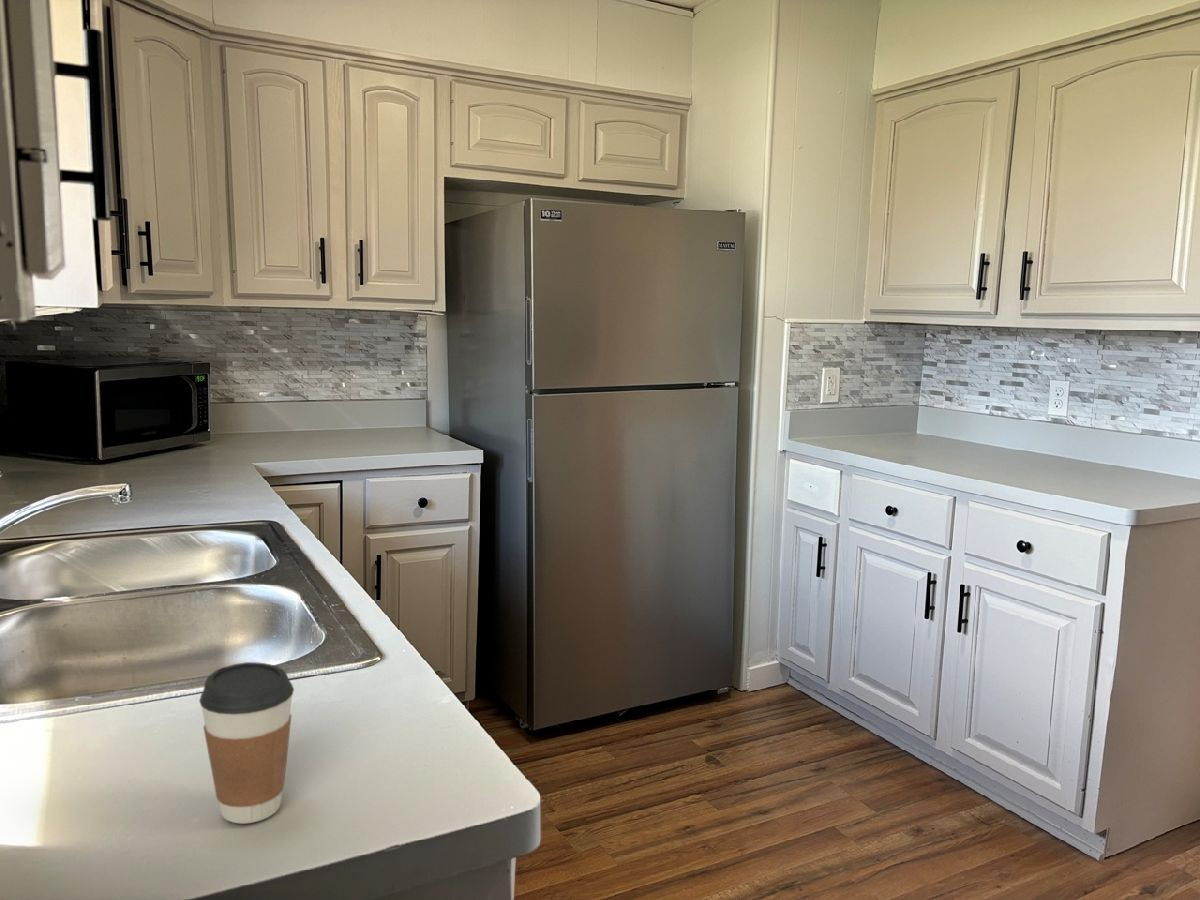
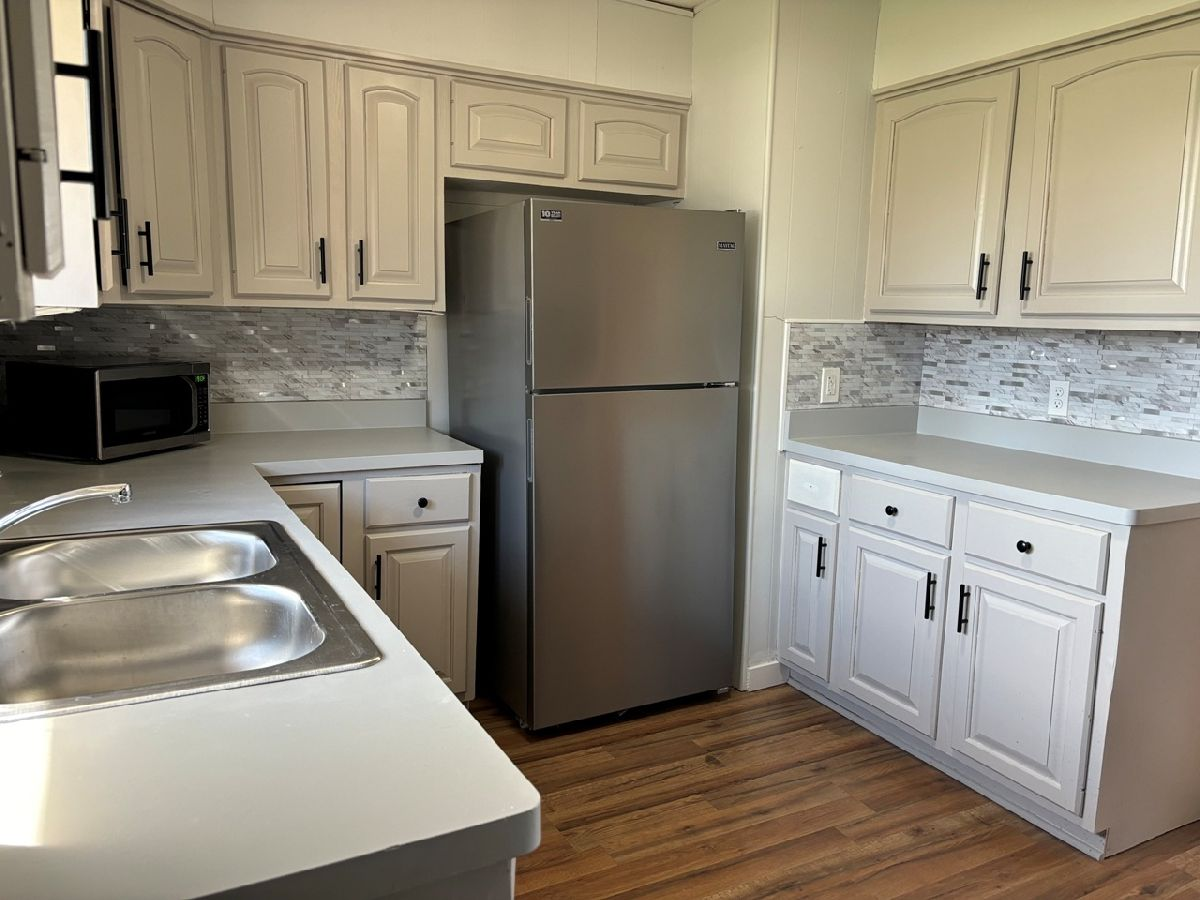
- coffee cup [198,661,295,825]
